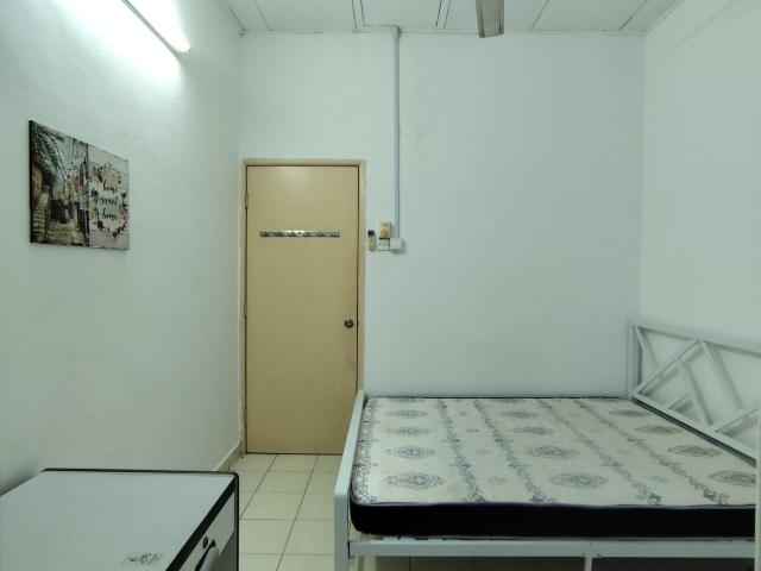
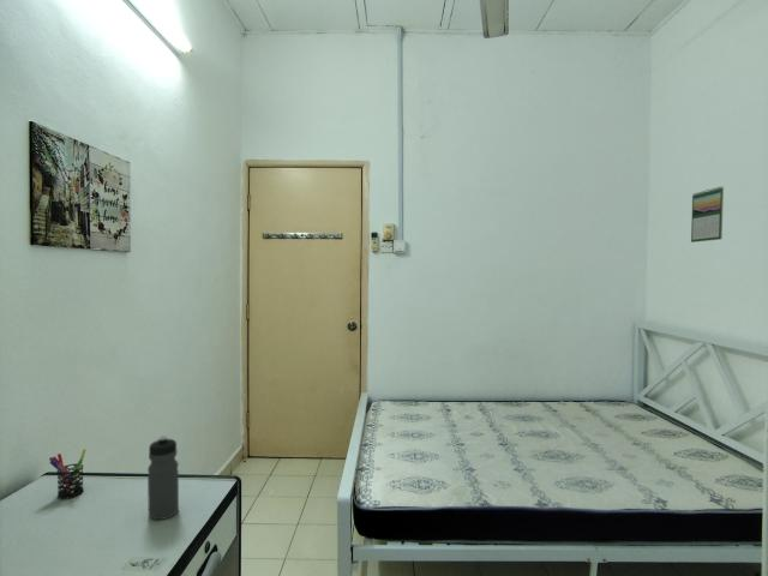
+ water bottle [146,434,180,521]
+ calendar [690,185,725,244]
+ pen holder [48,448,88,500]
